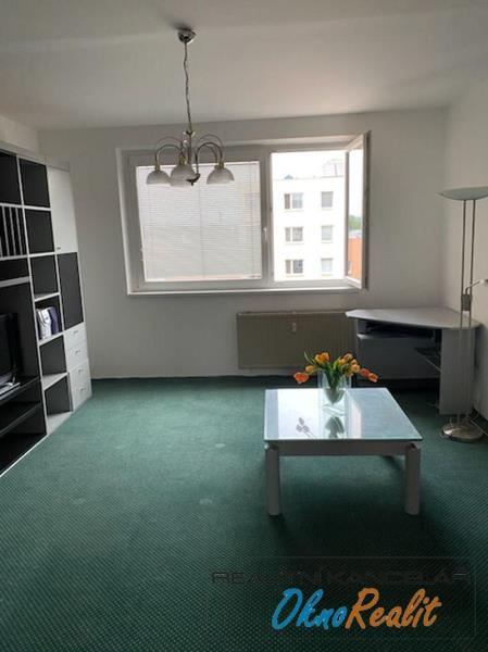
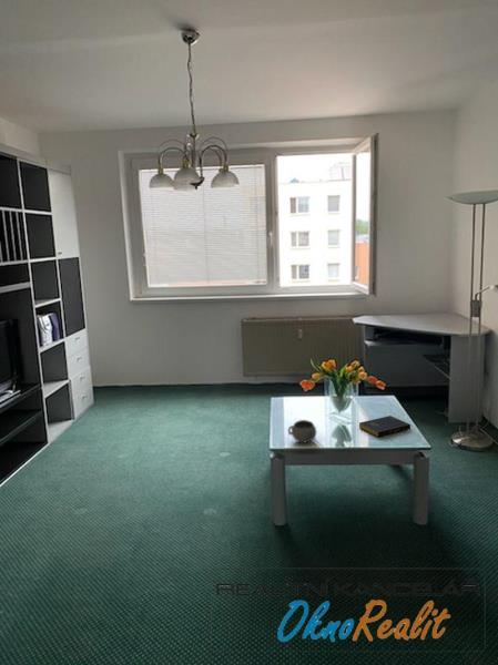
+ book [358,415,411,438]
+ decorative bowl [287,419,317,443]
